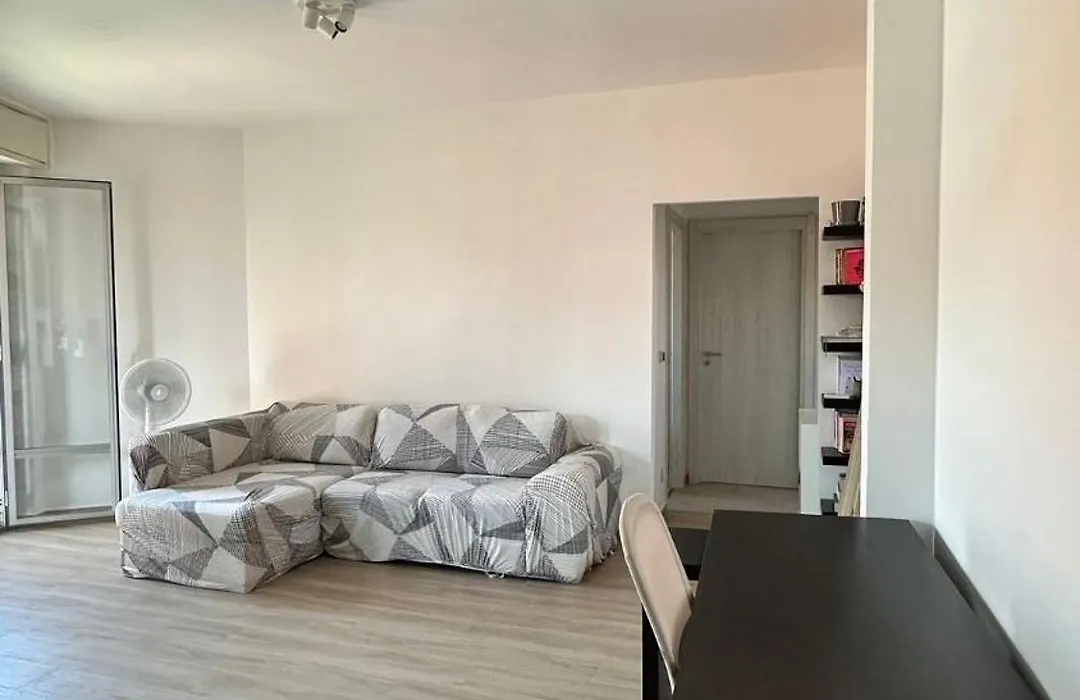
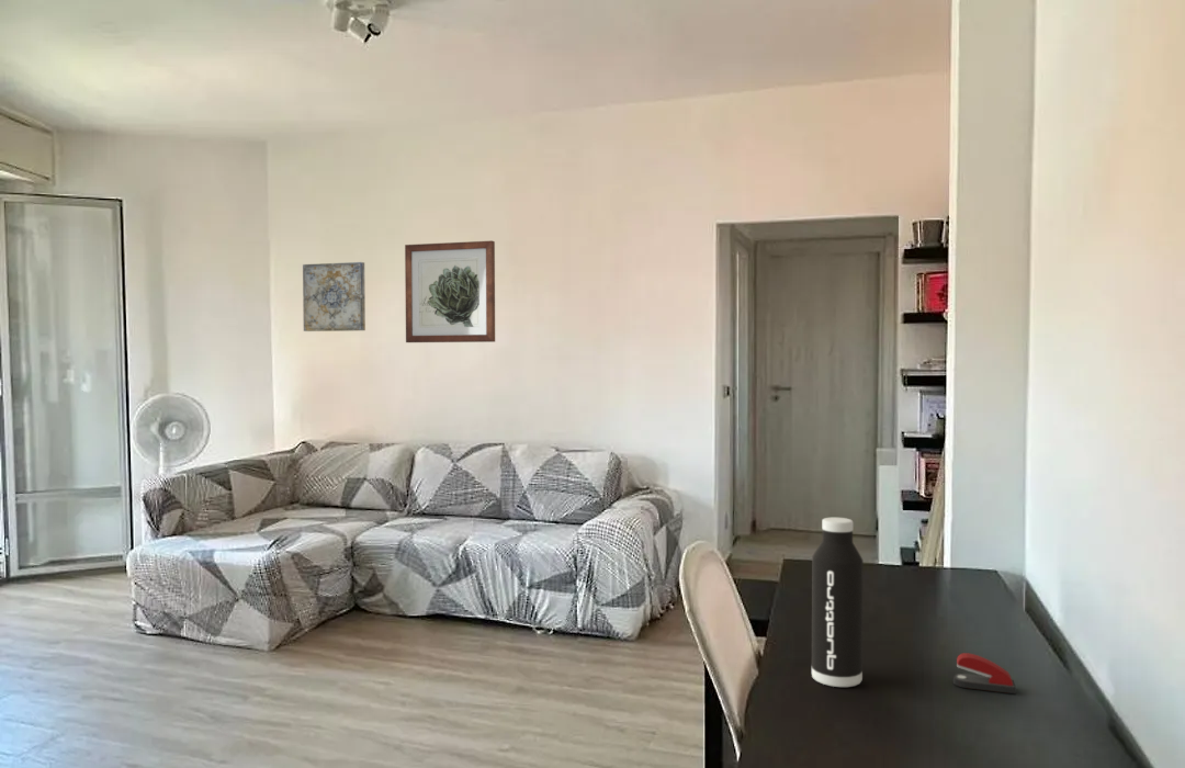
+ wall art [302,261,366,332]
+ water bottle [811,517,865,688]
+ stapler [952,652,1017,694]
+ wall art [404,240,496,343]
